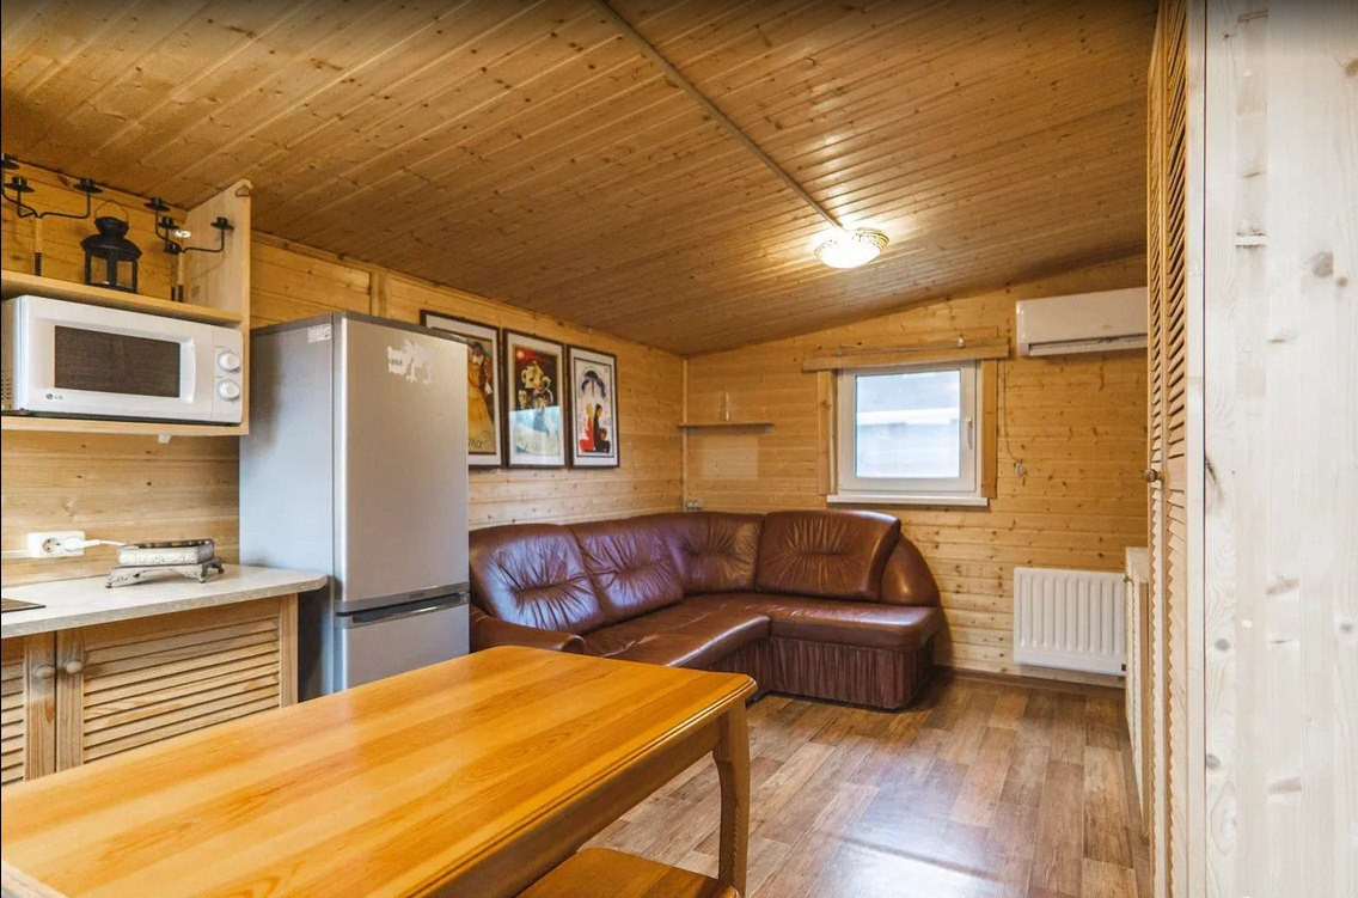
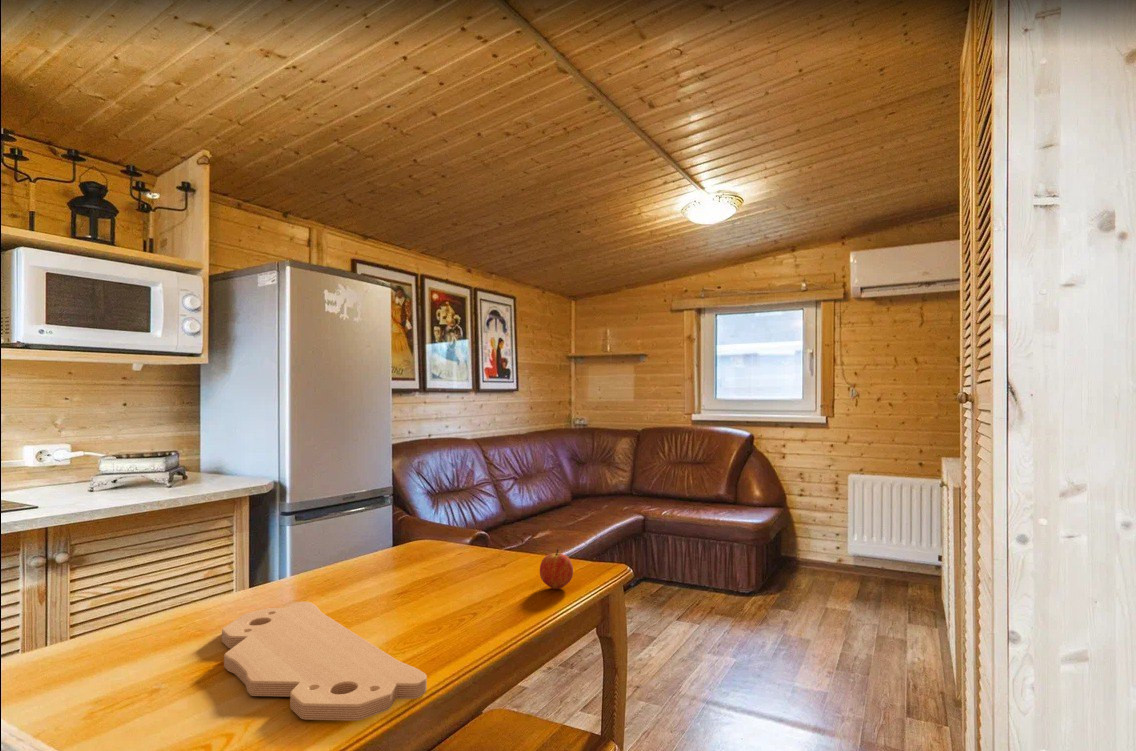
+ fruit [539,548,574,590]
+ cutting board [221,601,428,722]
